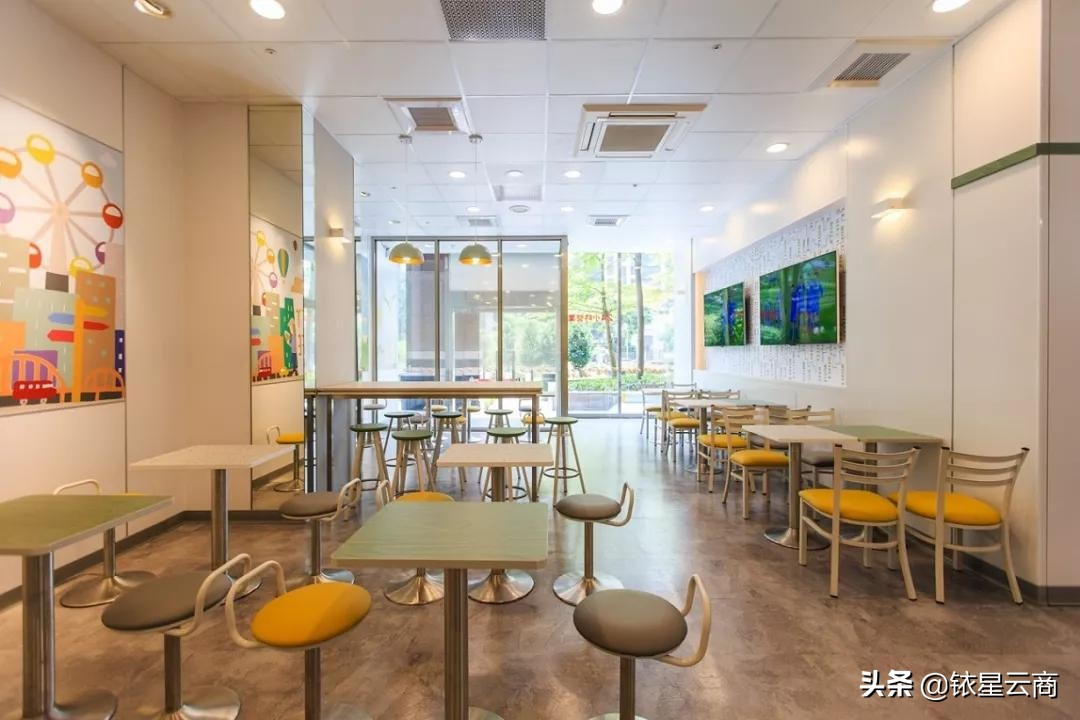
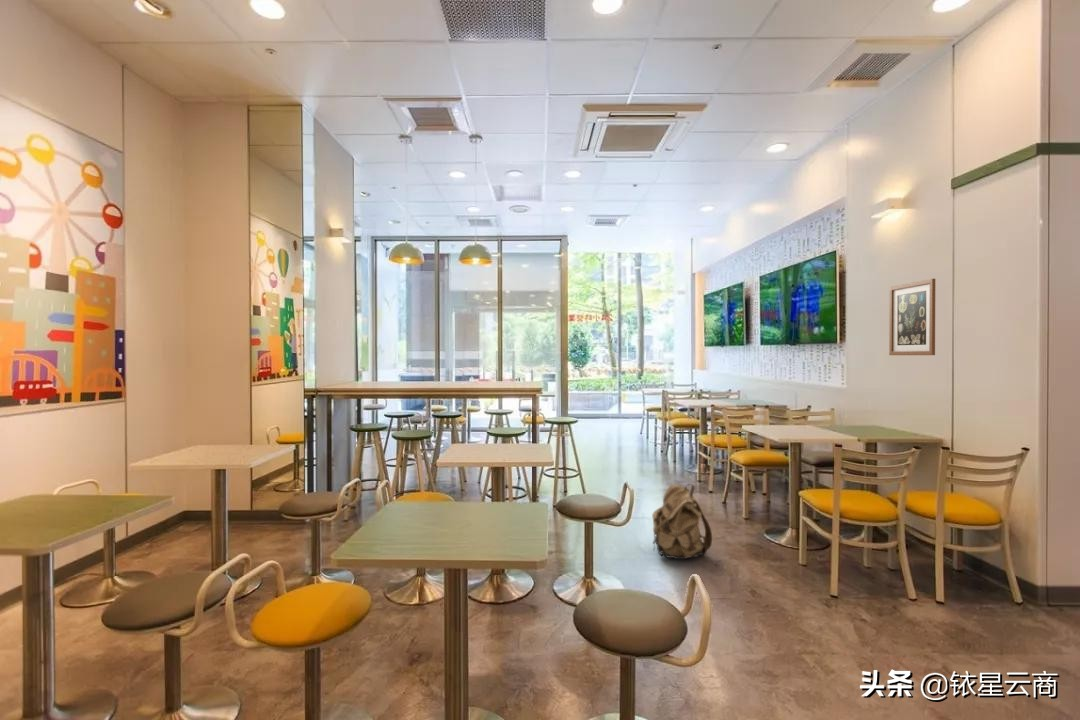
+ wall art [888,278,936,356]
+ backpack [651,483,713,560]
